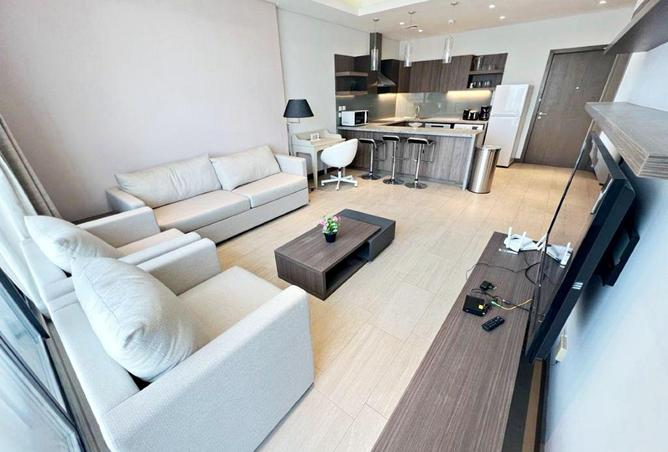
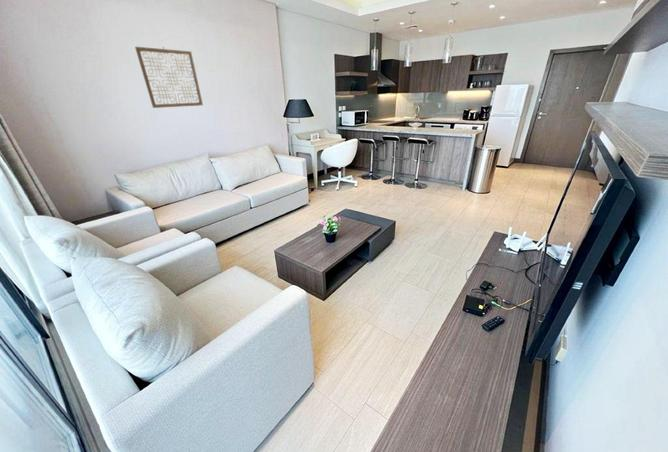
+ wall art [134,46,204,109]
